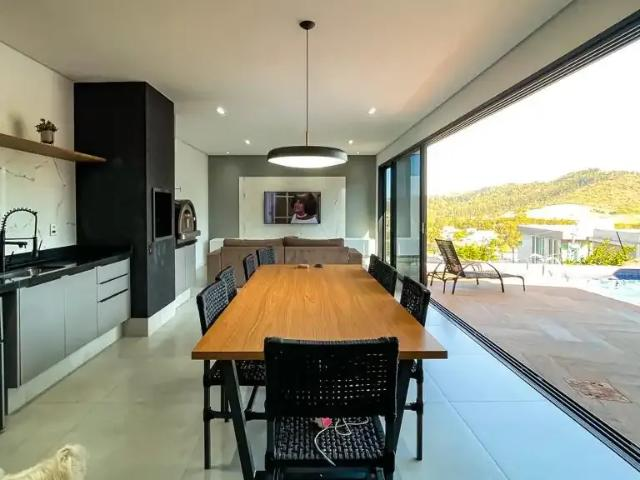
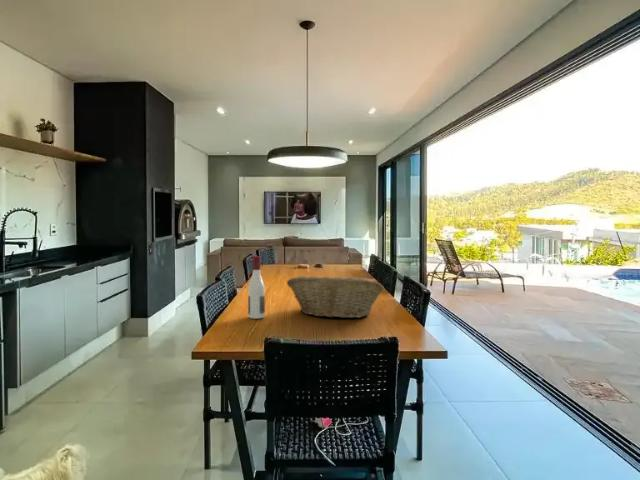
+ fruit basket [286,275,385,319]
+ alcohol [247,255,266,320]
